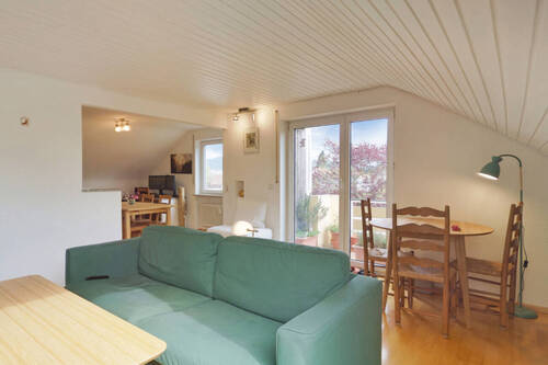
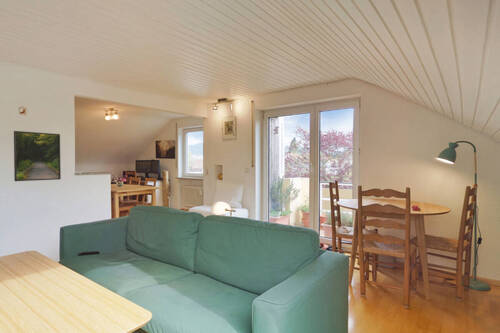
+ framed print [13,130,62,182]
